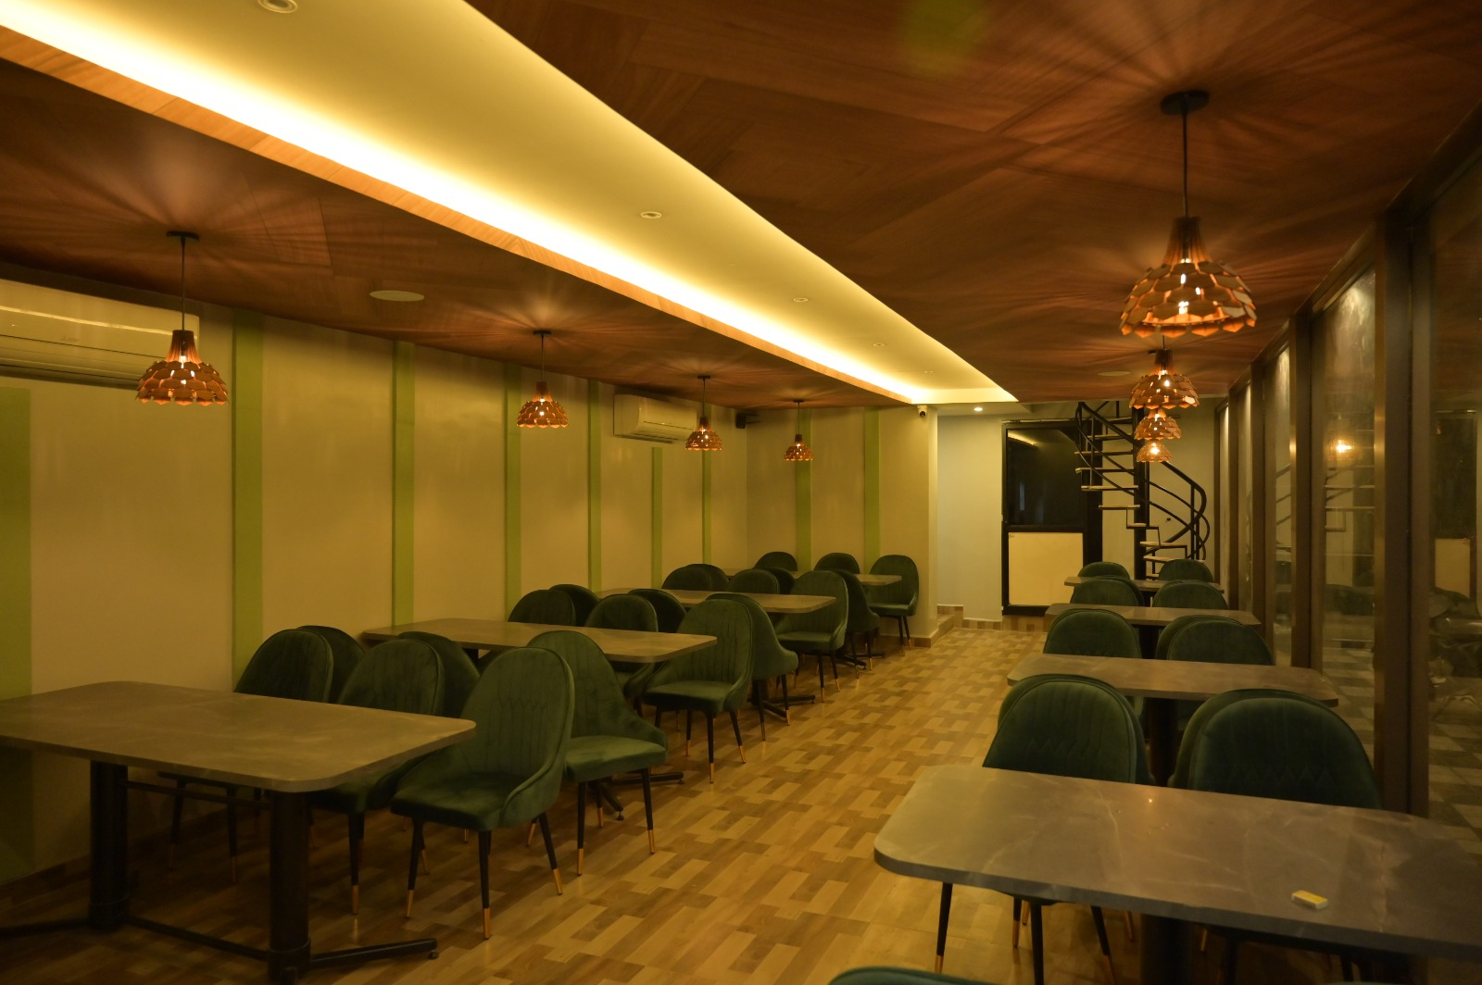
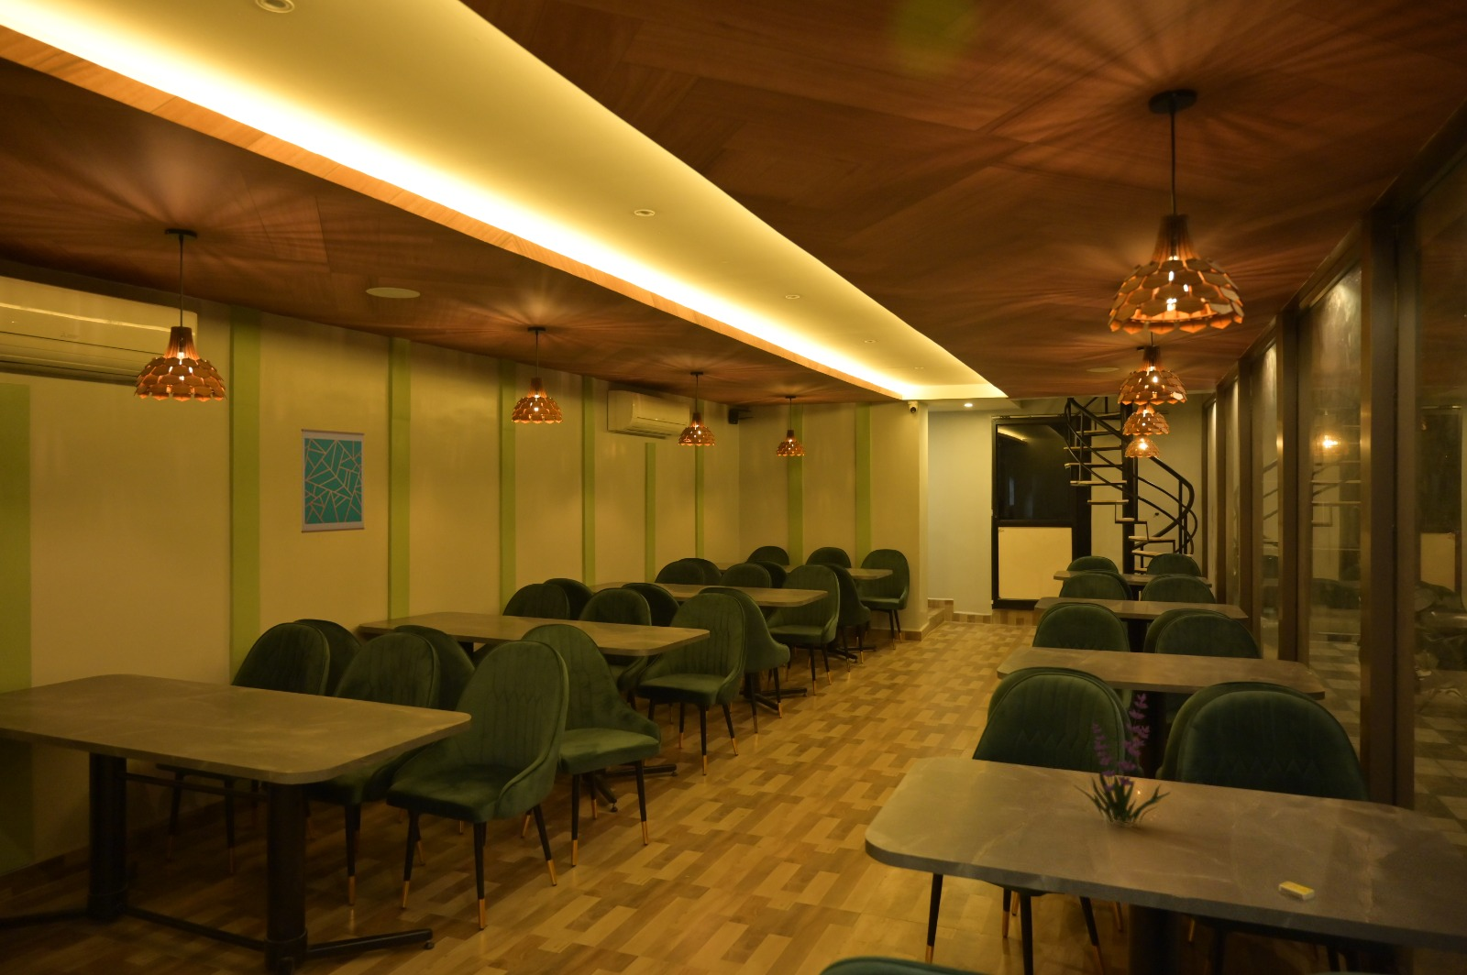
+ plant [1072,693,1172,826]
+ wall art [300,428,365,534]
